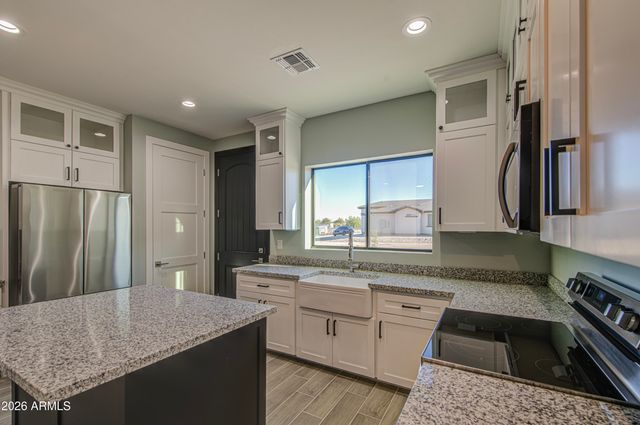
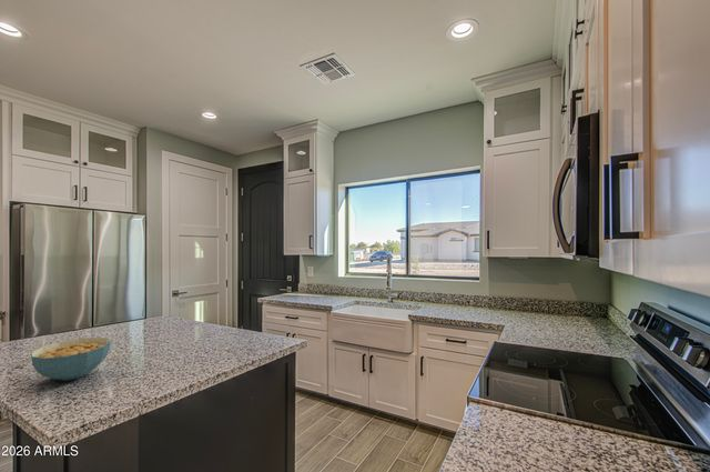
+ cereal bowl [30,337,112,382]
